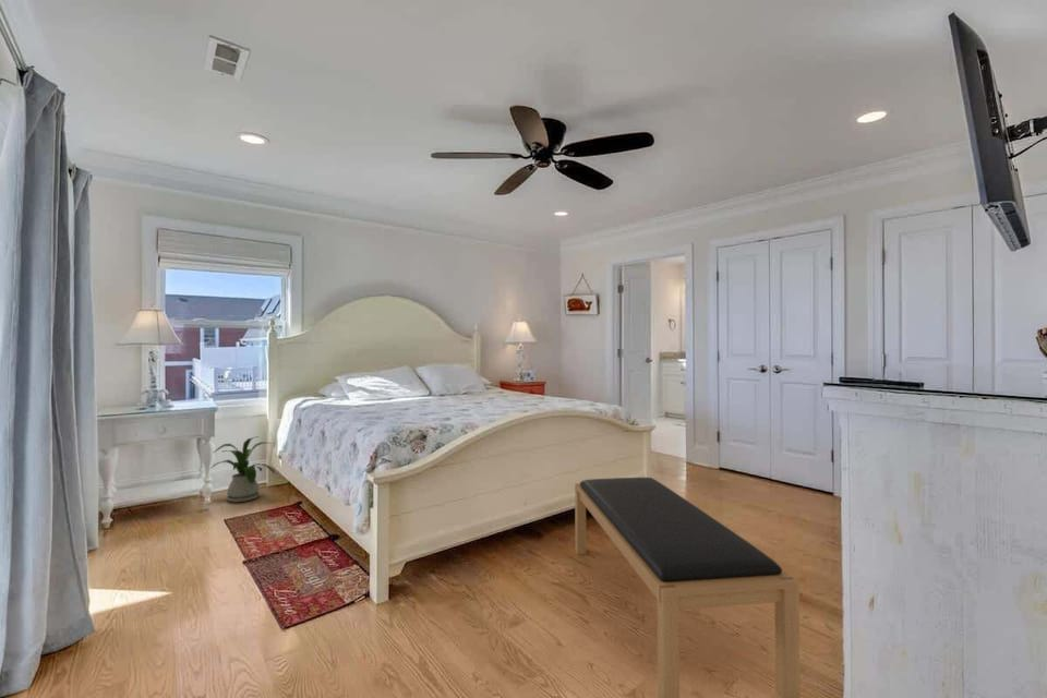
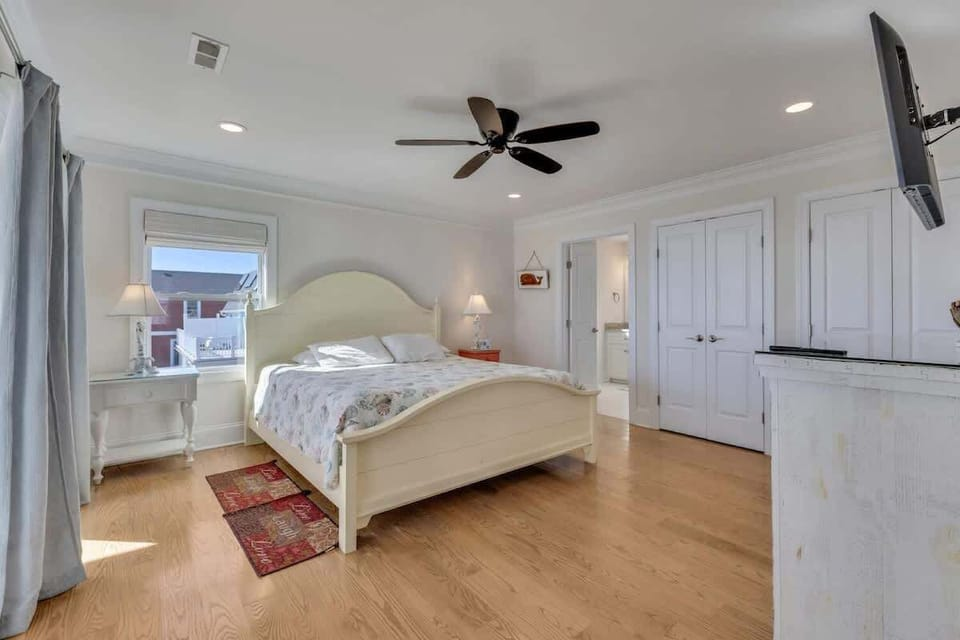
- house plant [210,435,277,503]
- bench [574,477,801,698]
